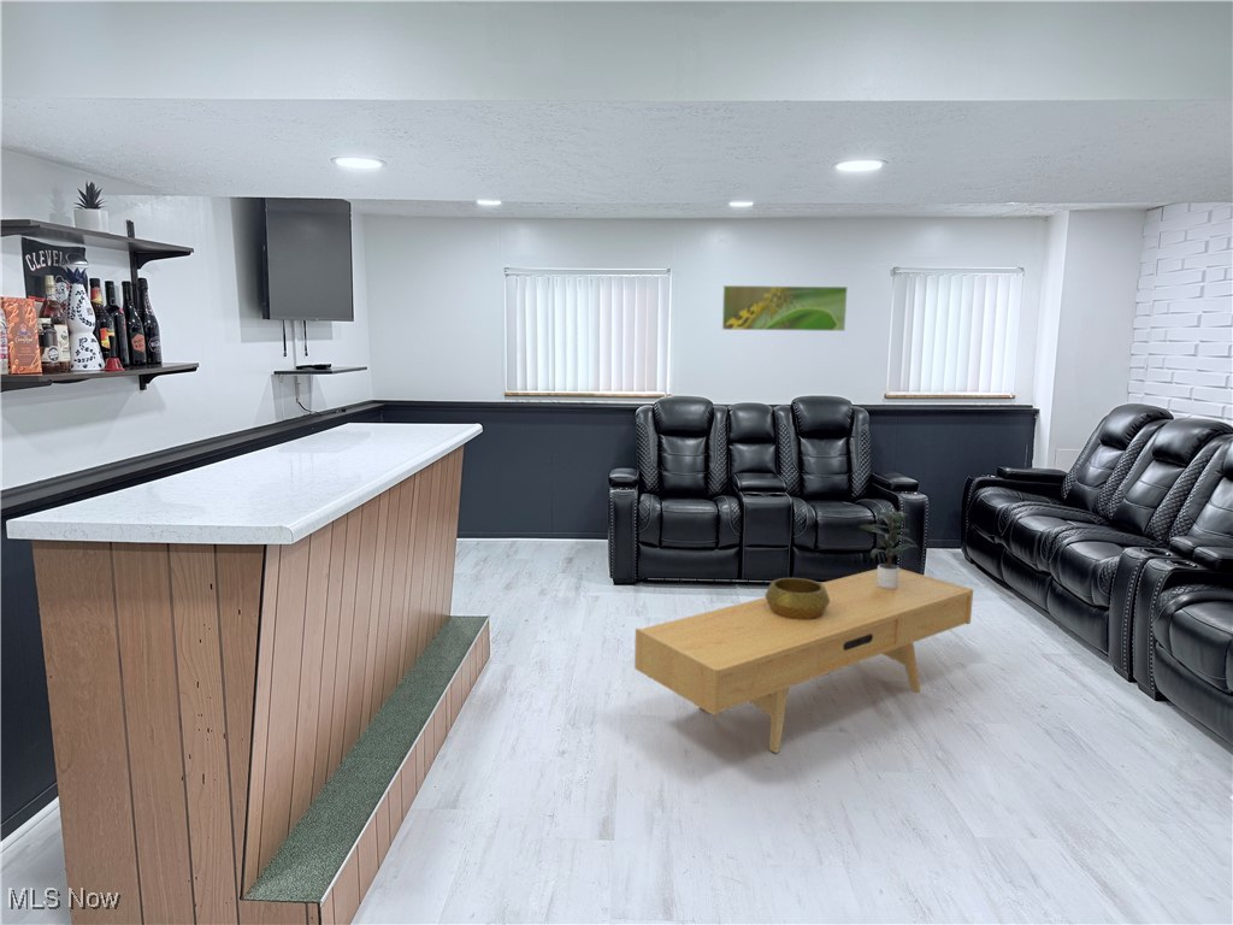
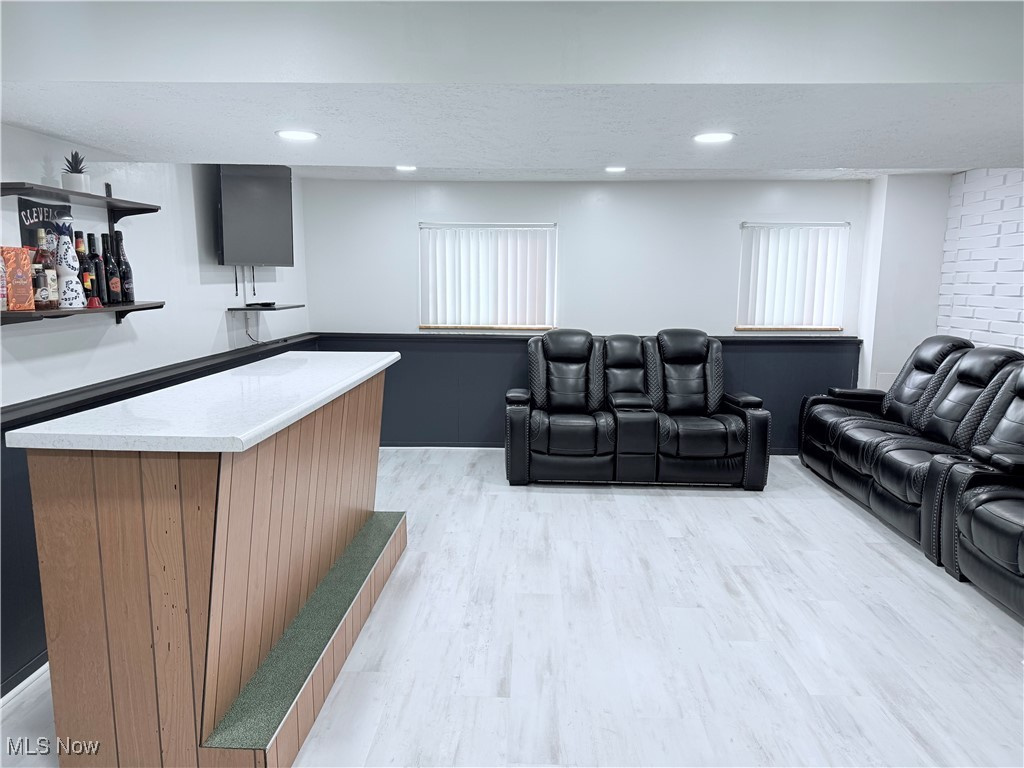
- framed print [721,284,849,332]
- decorative bowl [763,577,830,620]
- tv console [633,567,974,754]
- potted plant [857,511,919,589]
